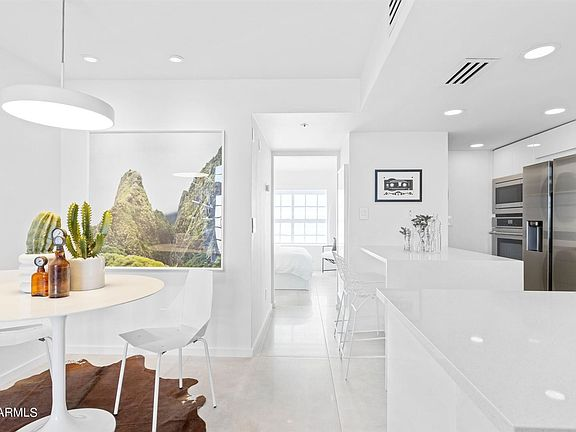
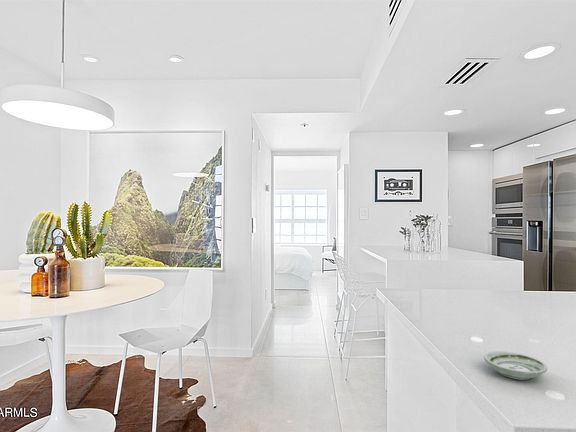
+ saucer [483,350,548,381]
